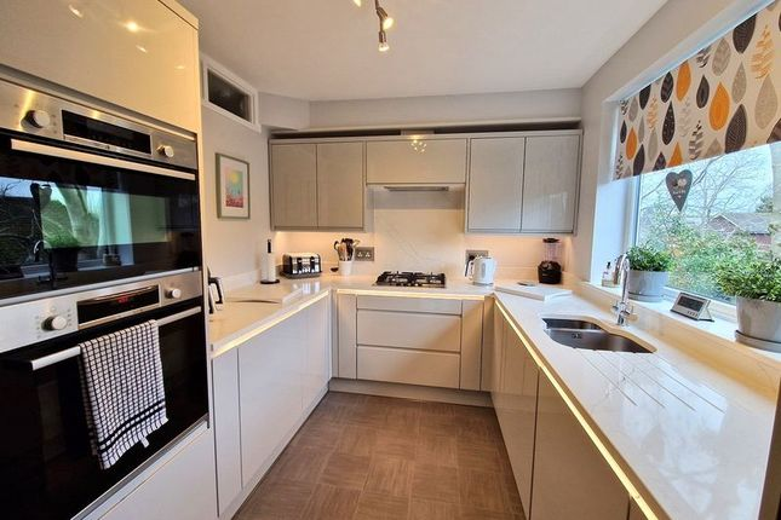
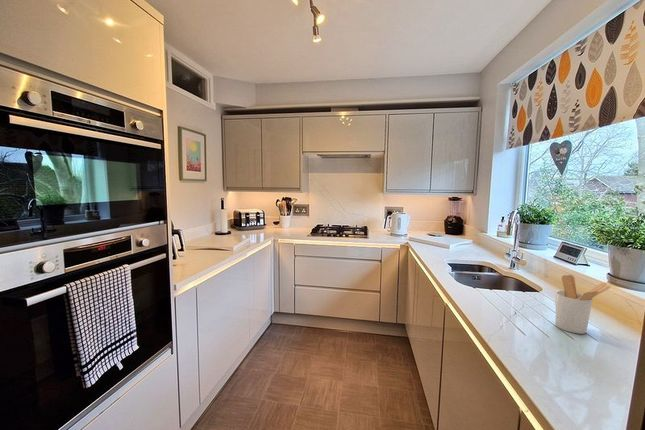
+ utensil holder [555,274,612,335]
